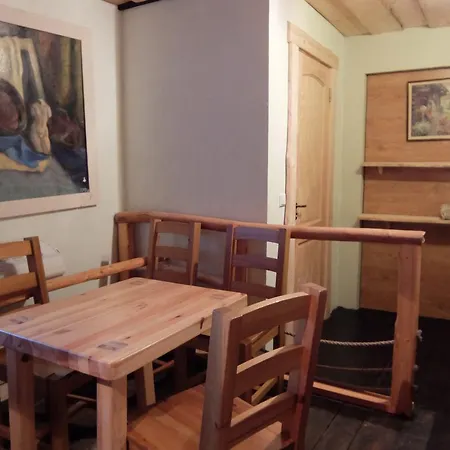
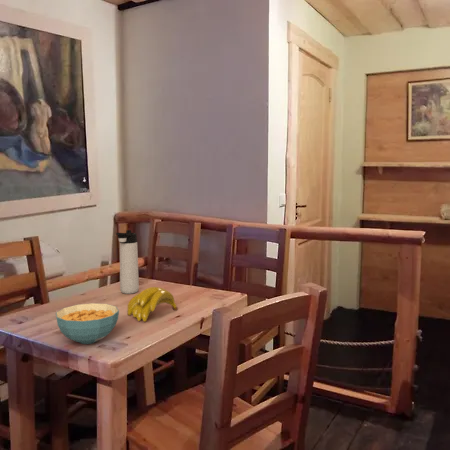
+ thermos bottle [115,229,140,295]
+ banana [126,286,179,323]
+ cereal bowl [55,302,120,345]
